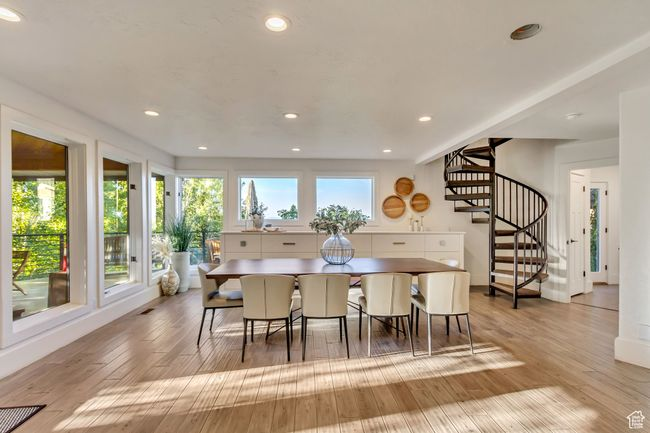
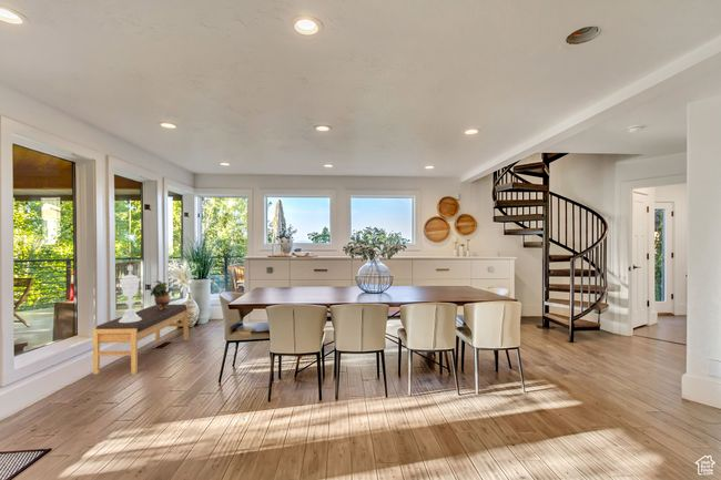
+ decorative urn [119,263,142,323]
+ potted plant [150,279,171,309]
+ bench [92,304,190,375]
